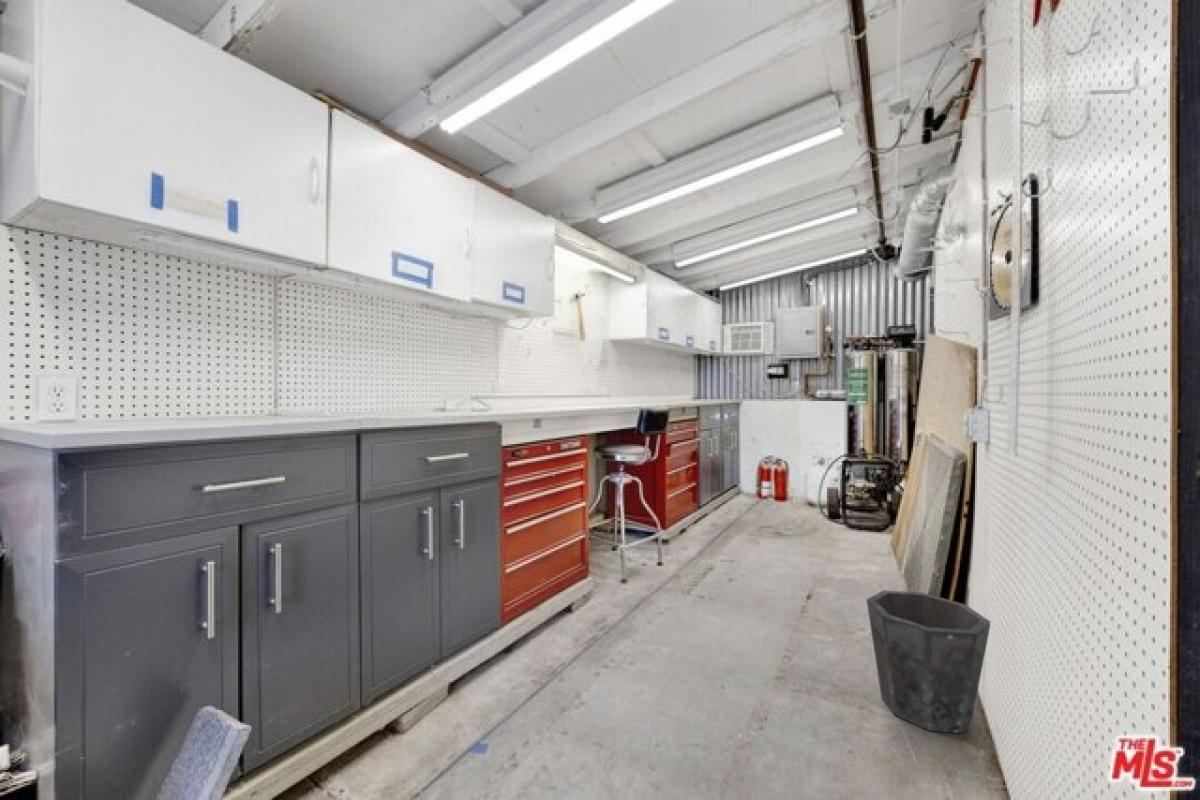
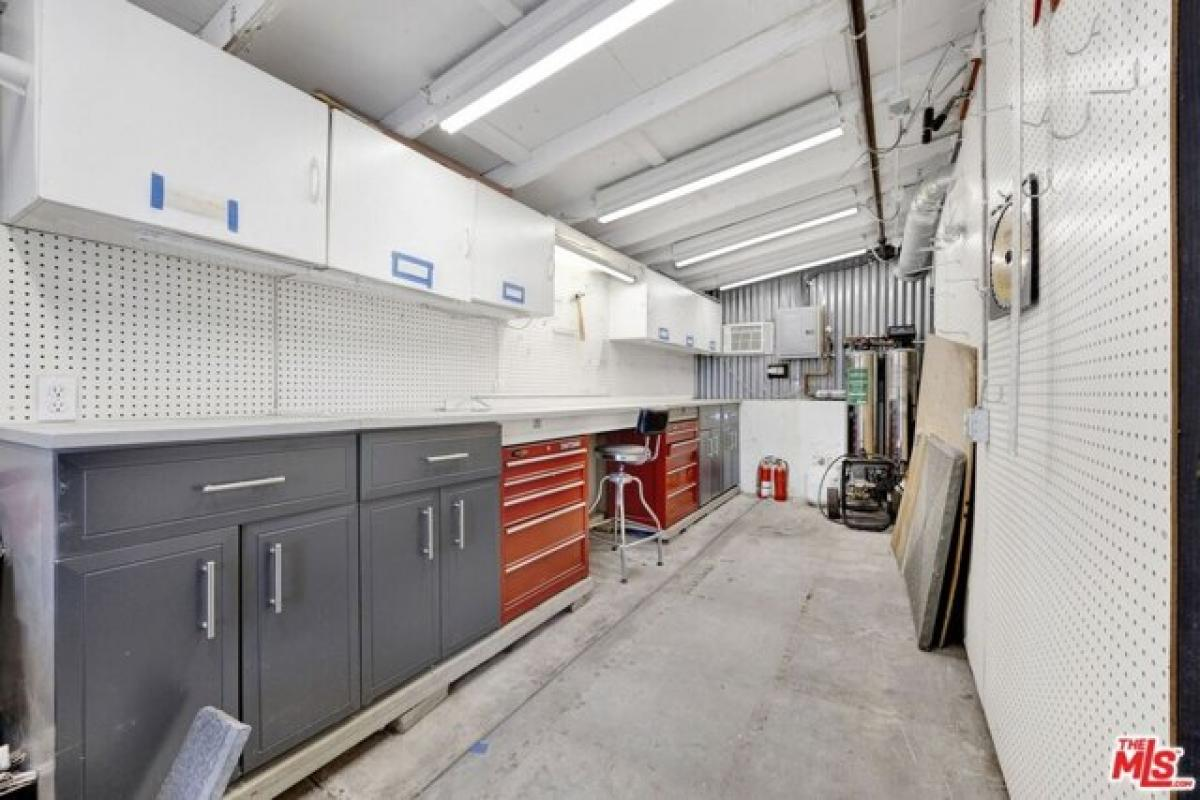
- waste bin [865,589,991,734]
